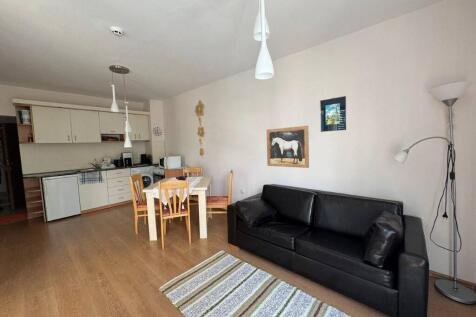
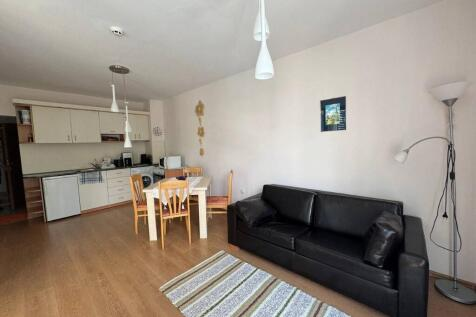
- wall art [266,125,310,169]
